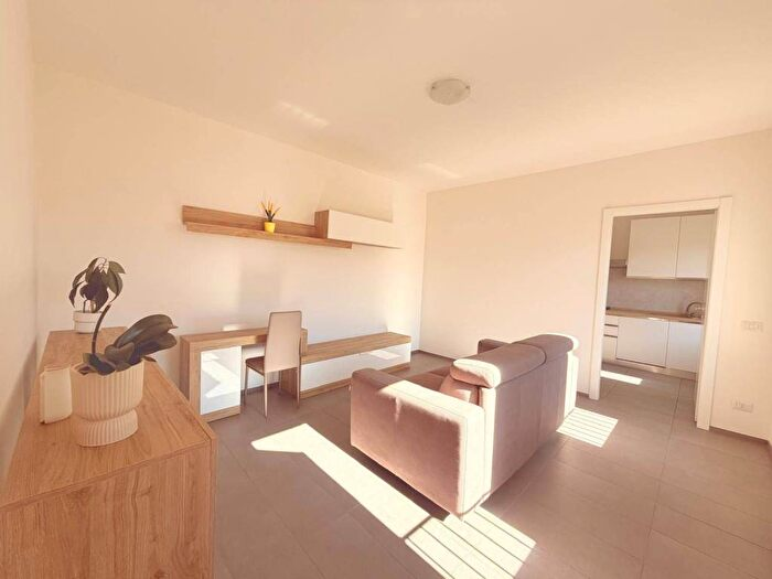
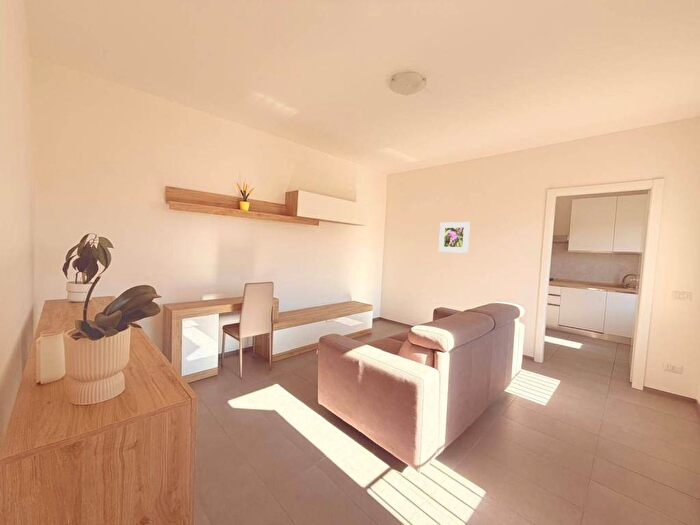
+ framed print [438,221,471,254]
